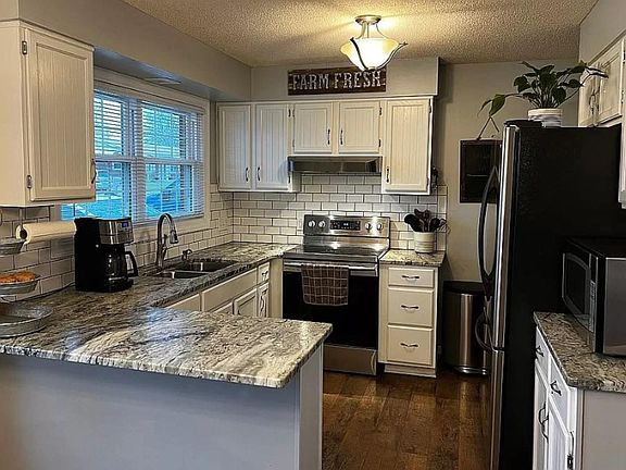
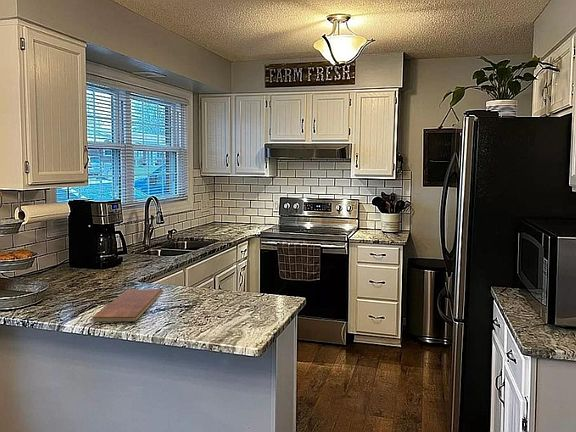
+ chopping board [91,288,164,323]
